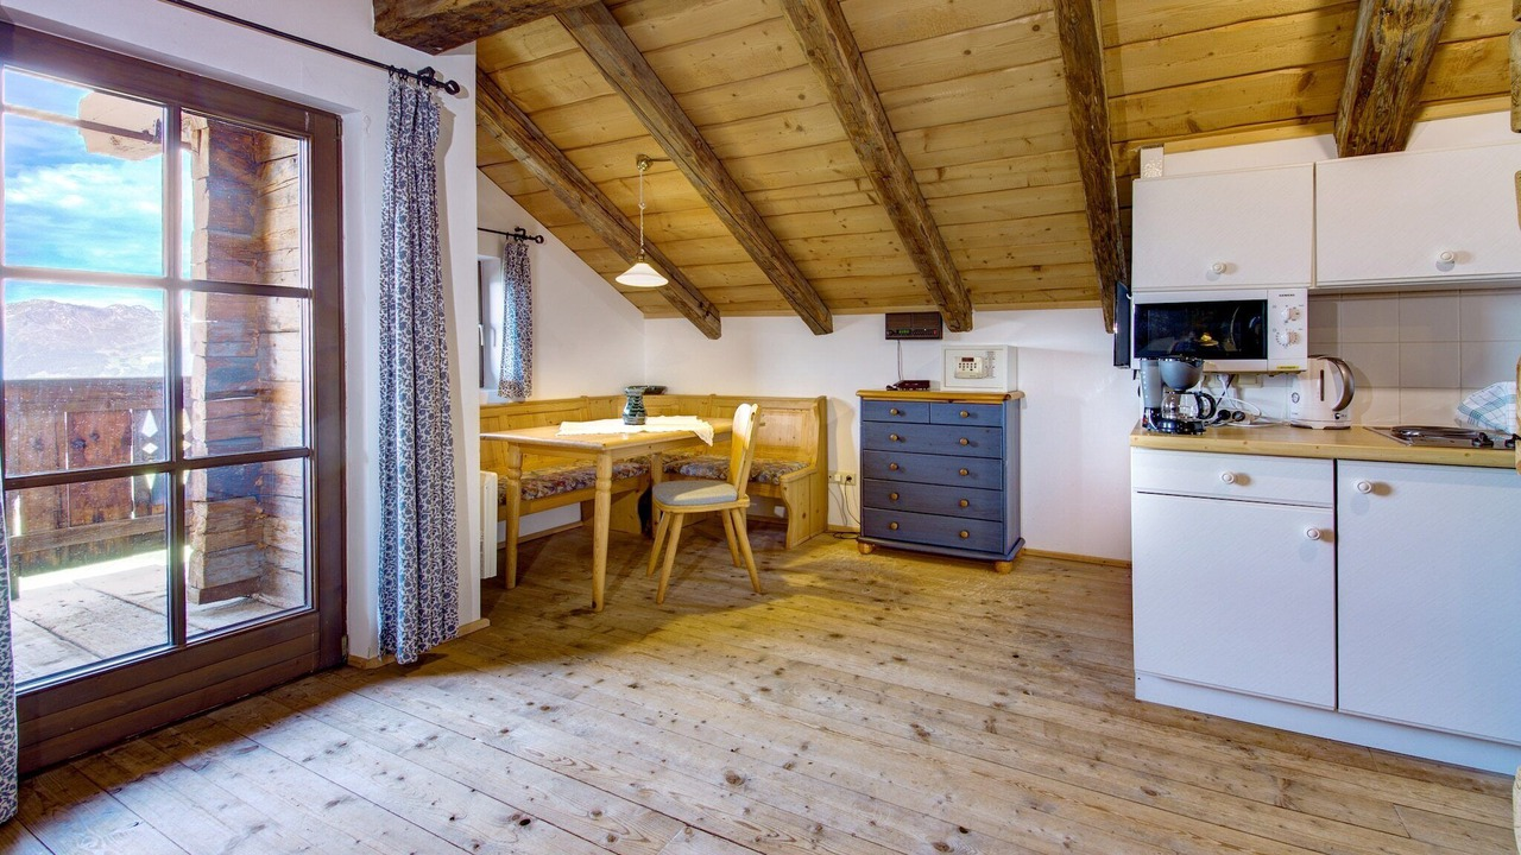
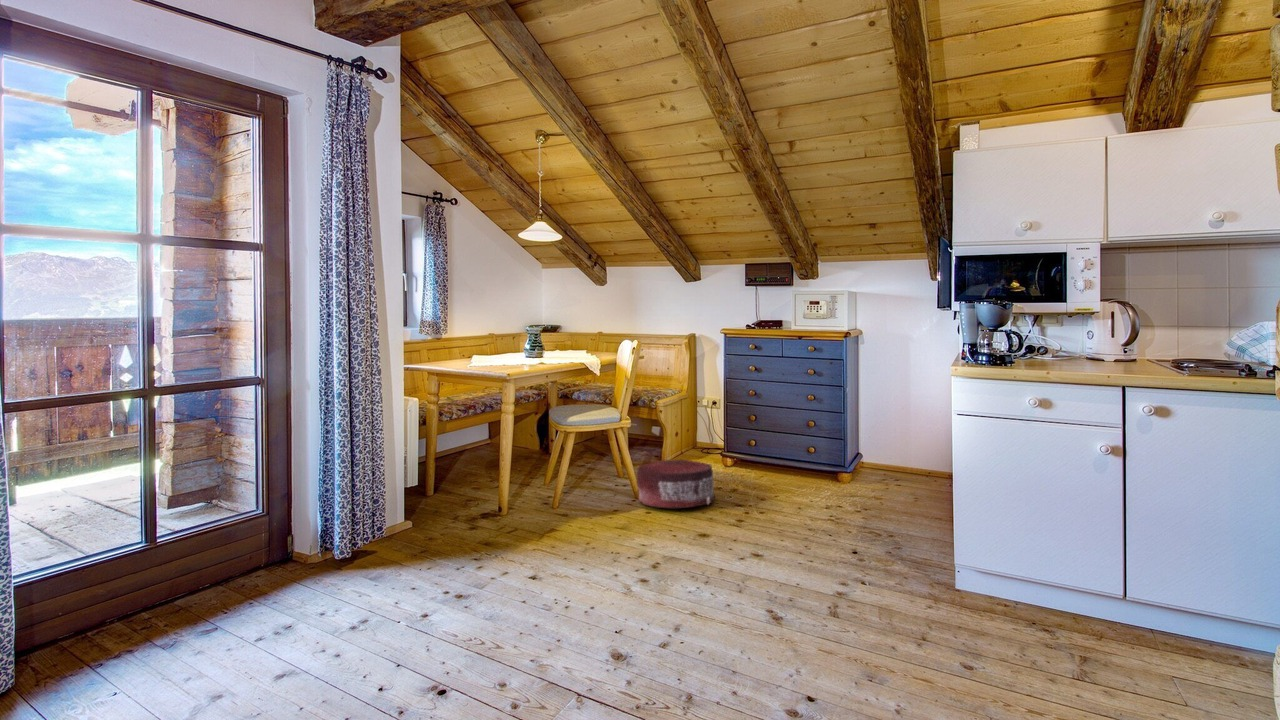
+ pouf [636,459,717,509]
